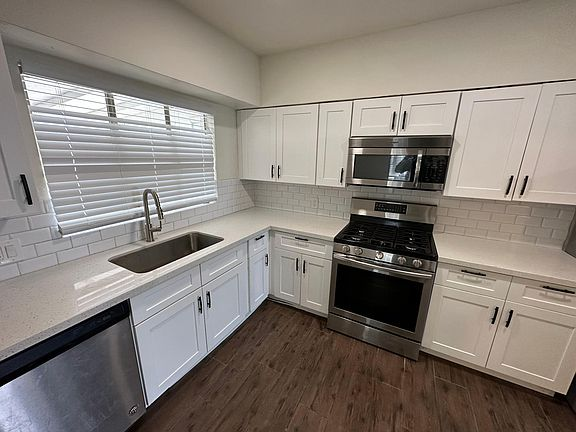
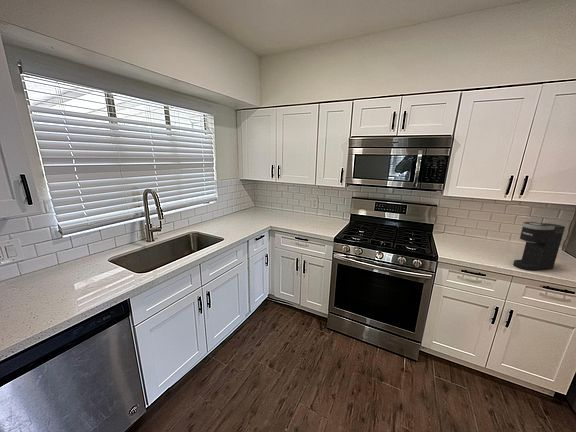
+ coffee maker [512,221,566,271]
